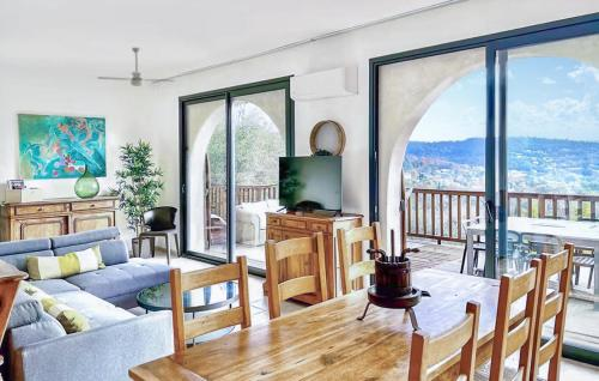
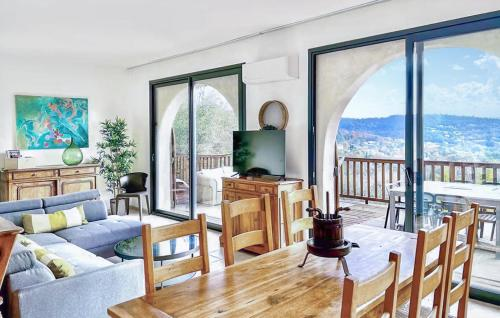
- ceiling fan [97,47,176,87]
